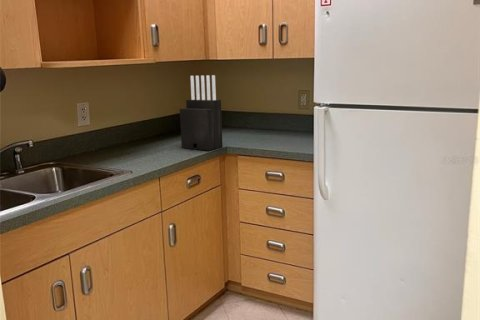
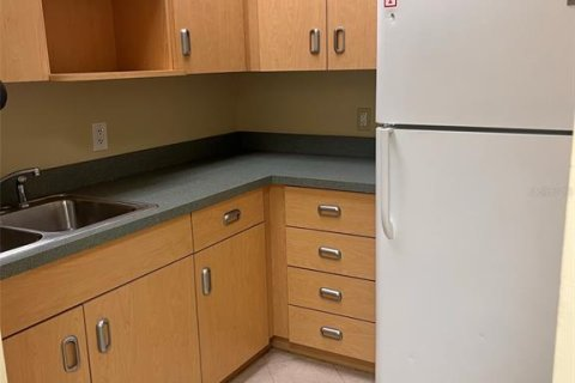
- knife block [179,74,224,151]
